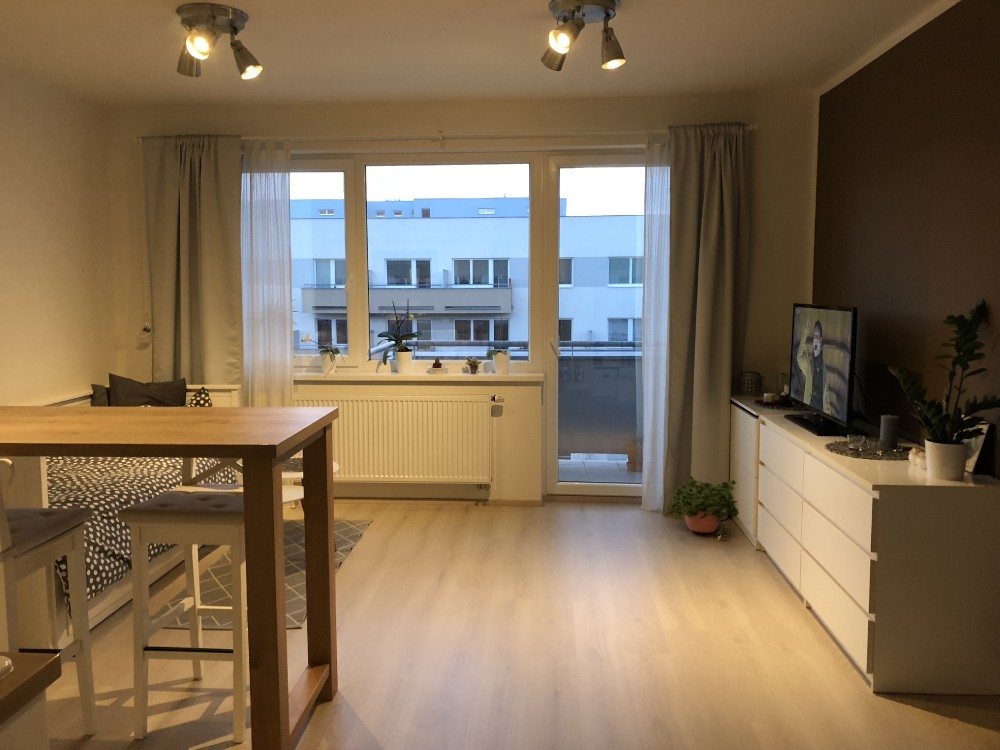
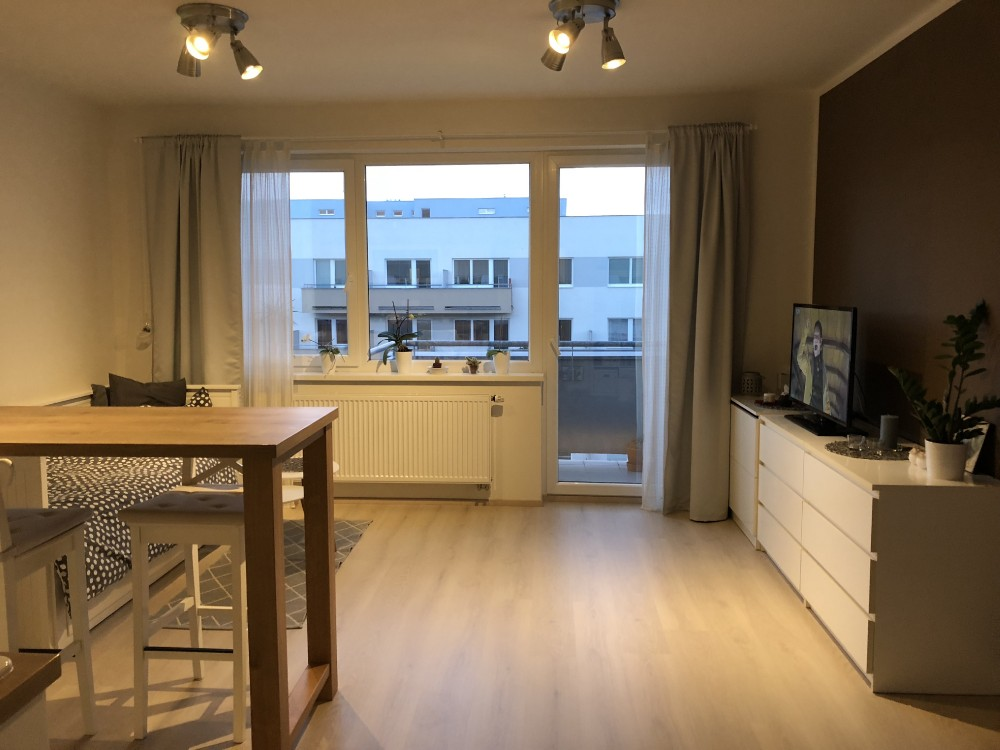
- potted plant [665,475,740,537]
